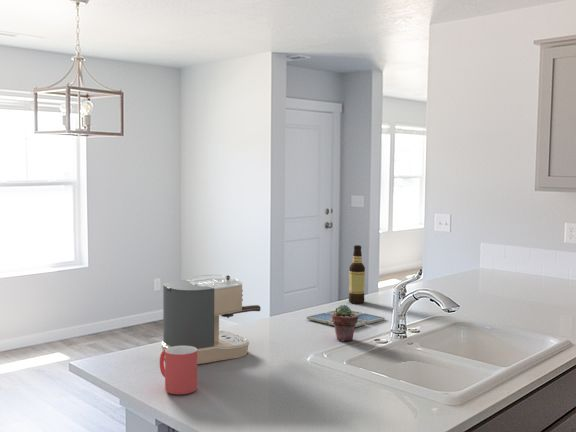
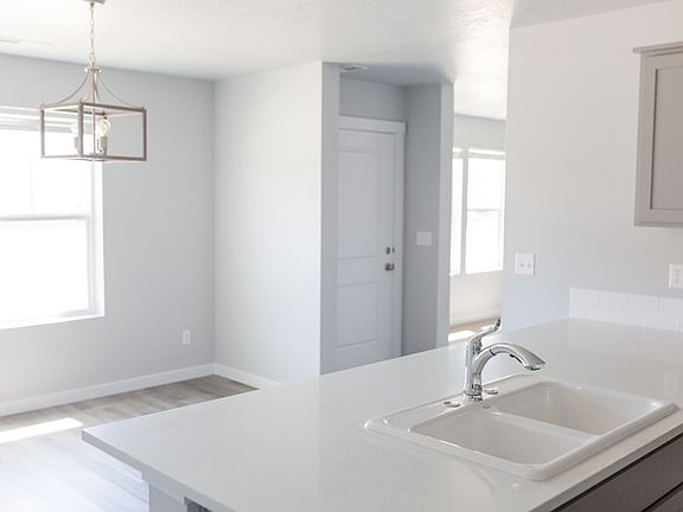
- mug [159,346,198,396]
- potted succulent [332,304,358,342]
- drink coaster [306,309,386,328]
- coffee maker [160,274,262,365]
- bottle [348,244,366,304]
